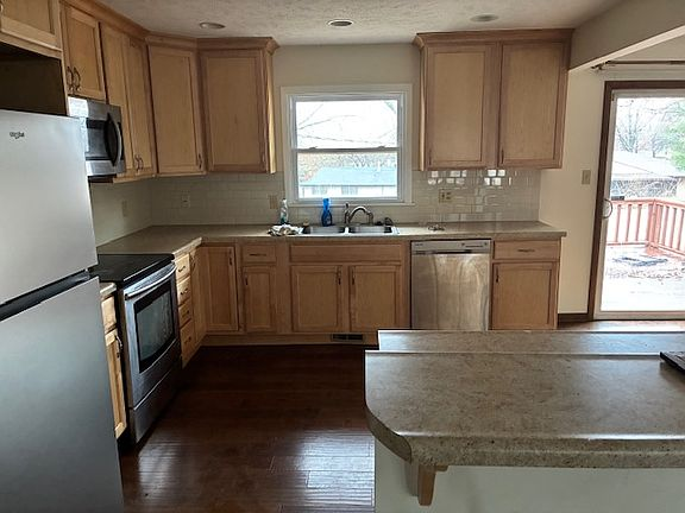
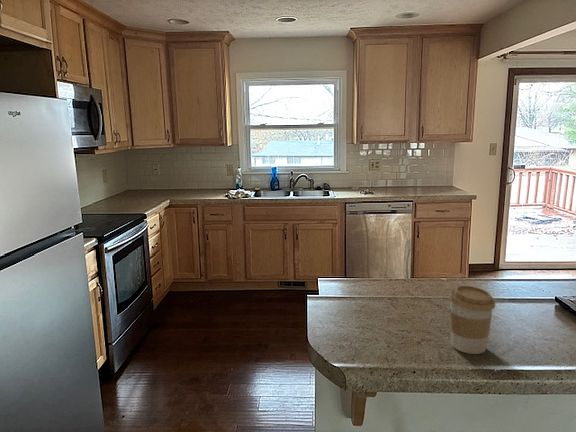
+ coffee cup [448,284,496,355]
